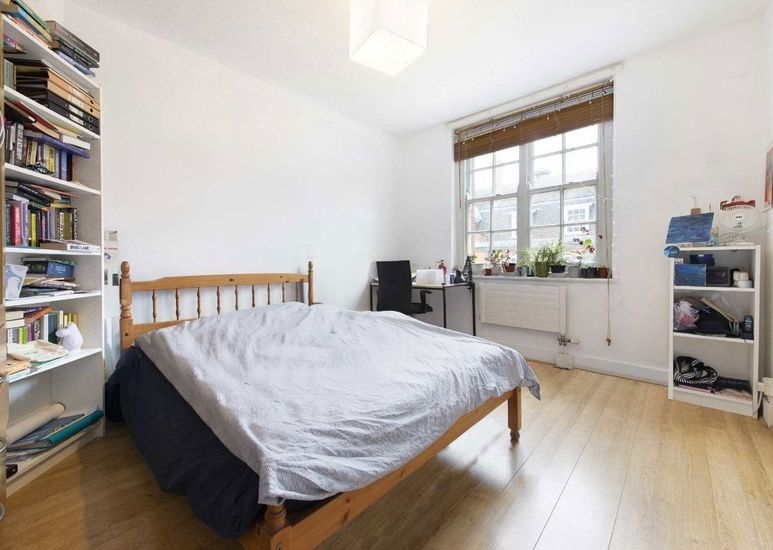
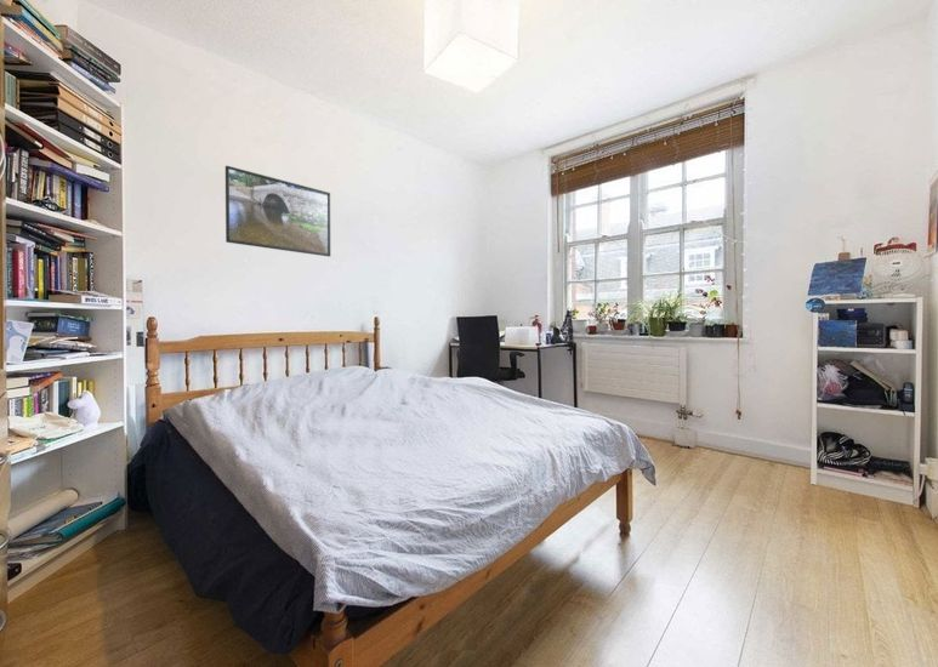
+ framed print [224,165,331,257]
